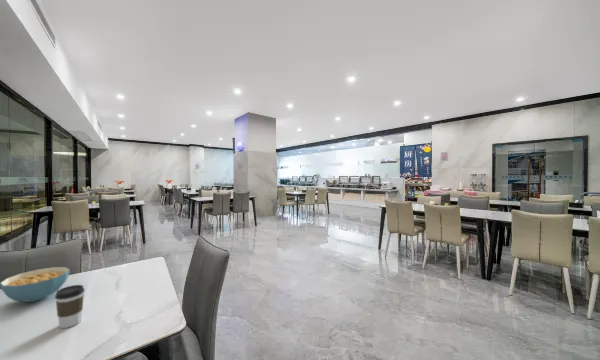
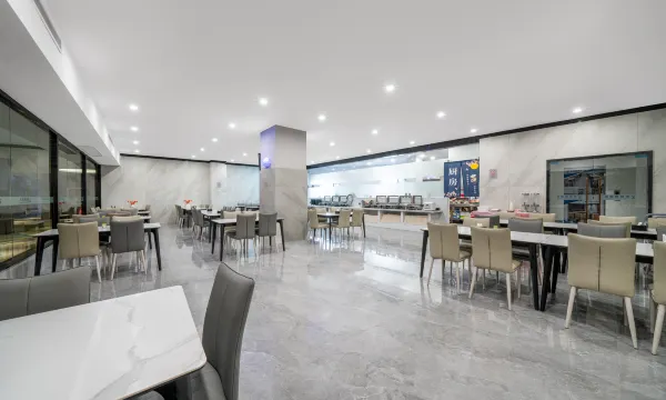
- coffee cup [54,284,85,329]
- cereal bowl [0,266,71,303]
